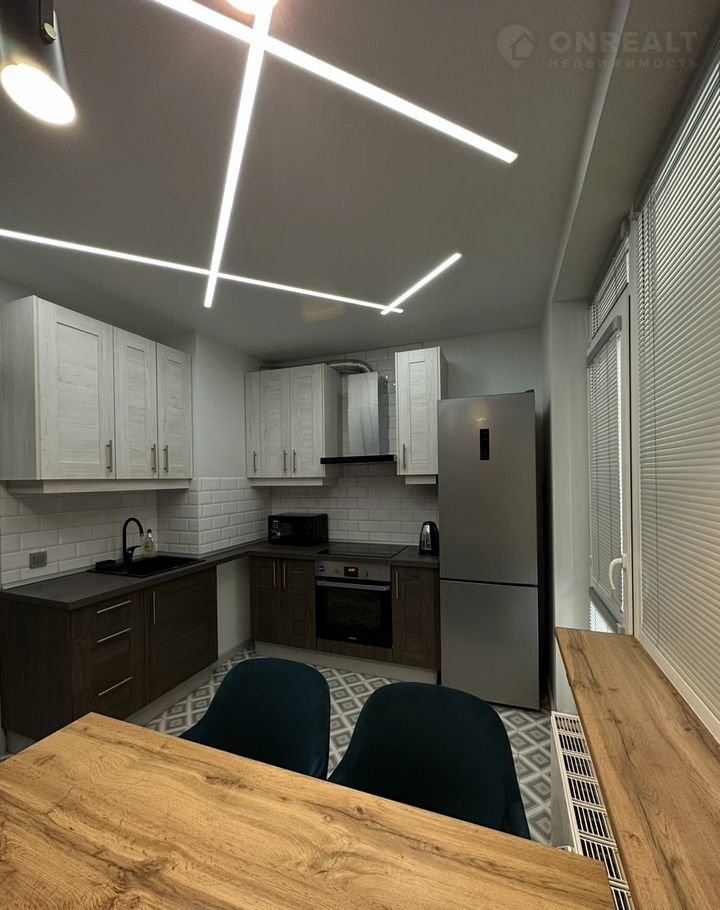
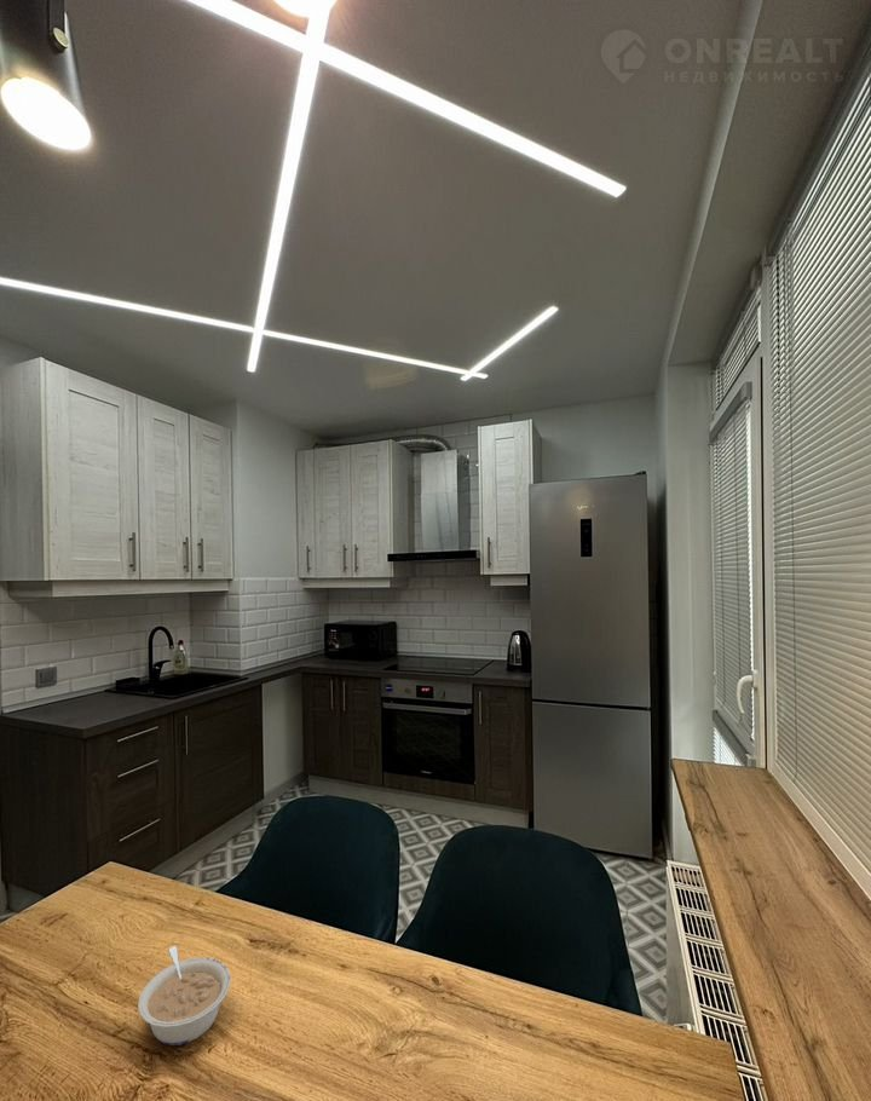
+ legume [137,945,232,1047]
